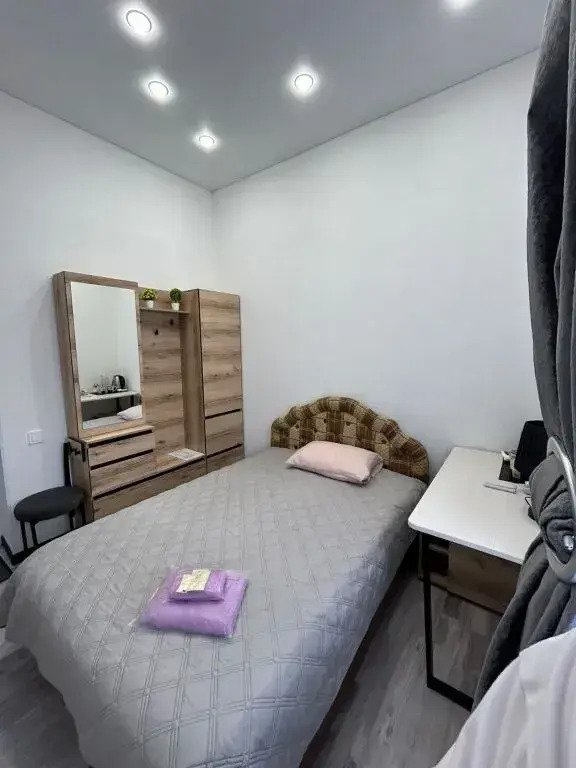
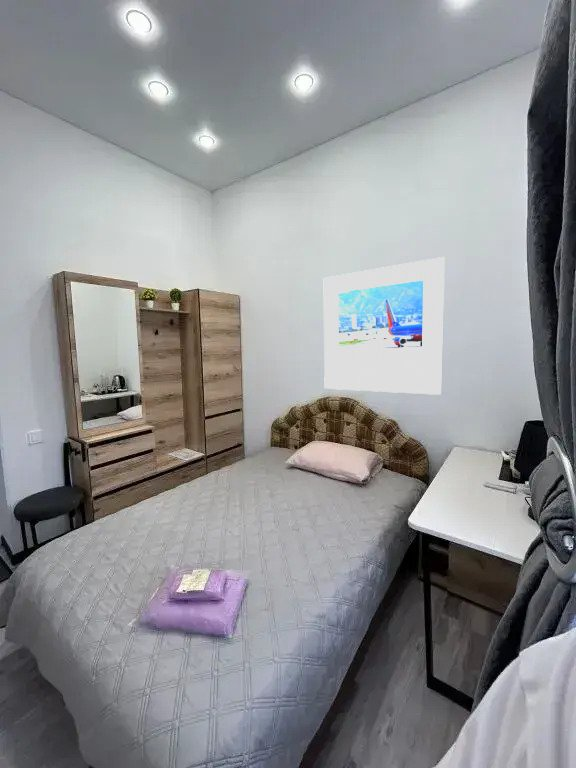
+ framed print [323,256,446,396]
